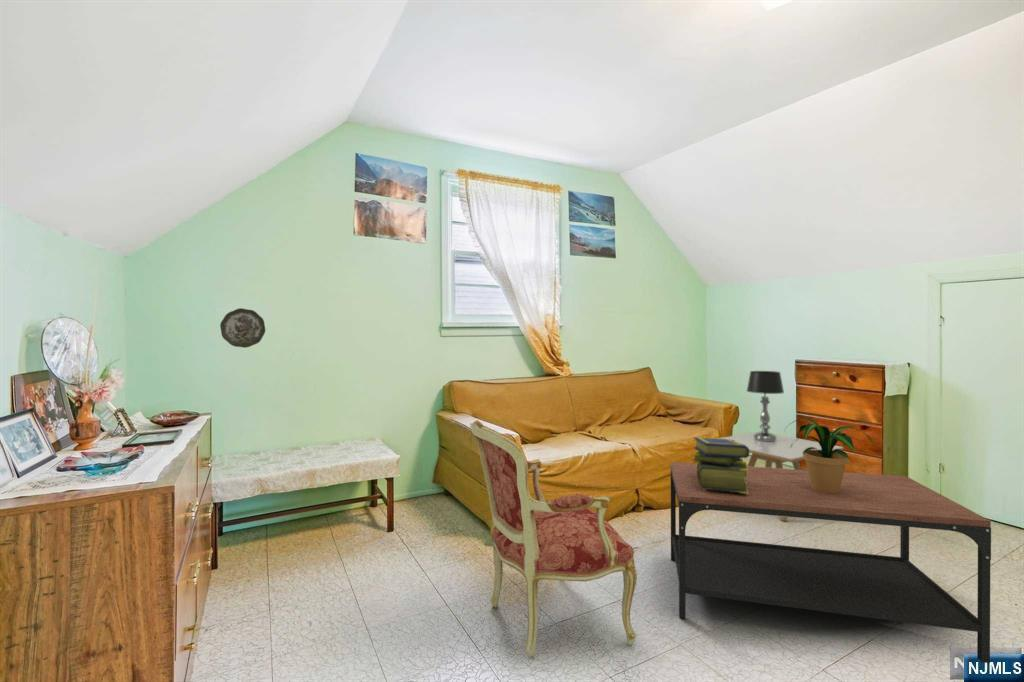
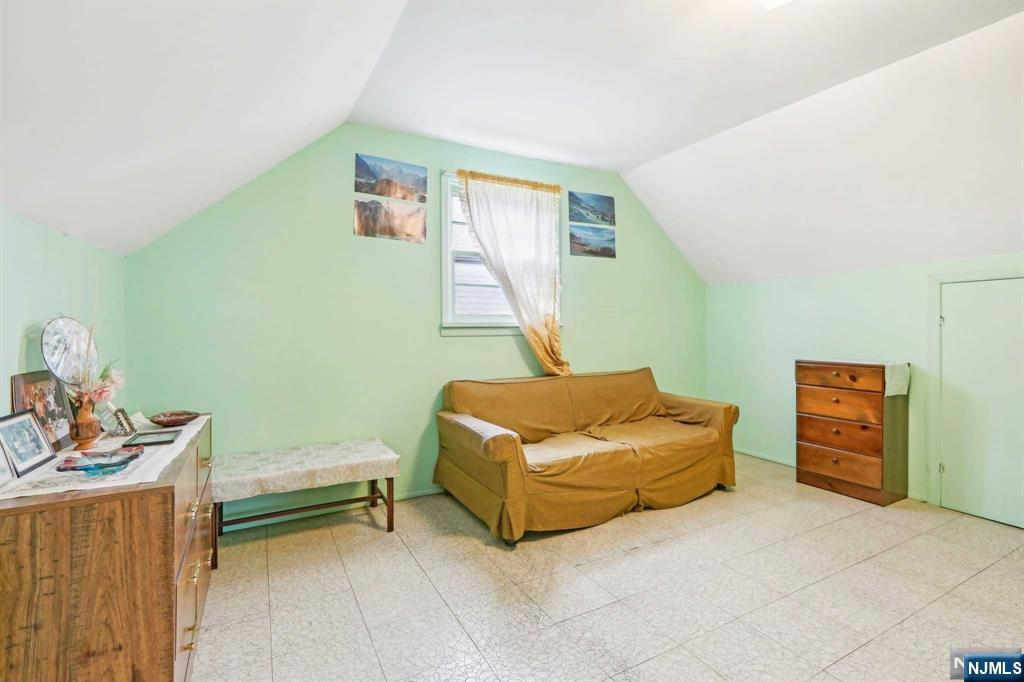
- table lamp [746,370,785,441]
- armchair [469,420,638,660]
- decorative plate [219,307,266,349]
- coffee table [670,461,992,664]
- side table [717,430,845,522]
- stack of books [691,436,750,494]
- potted plant [783,418,875,493]
